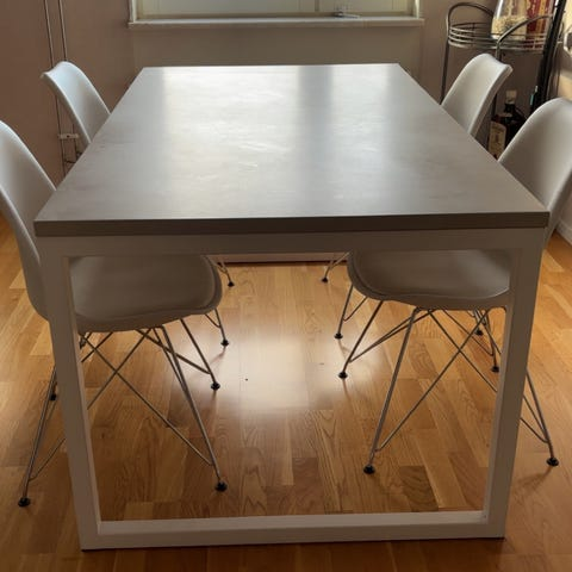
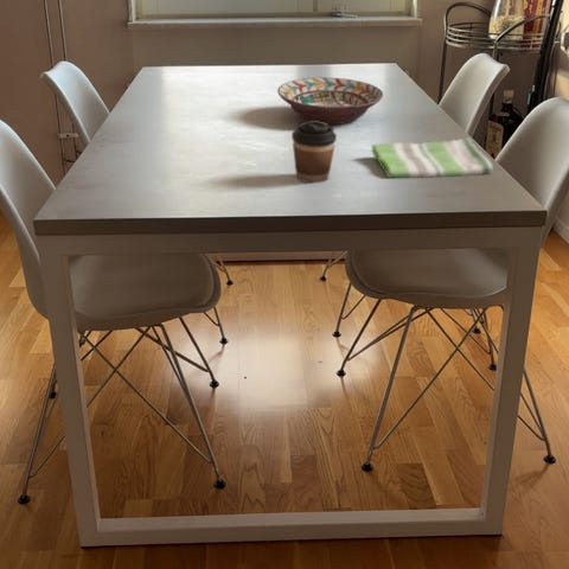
+ coffee cup [290,121,338,184]
+ decorative bowl [276,76,384,126]
+ dish towel [371,136,494,179]
